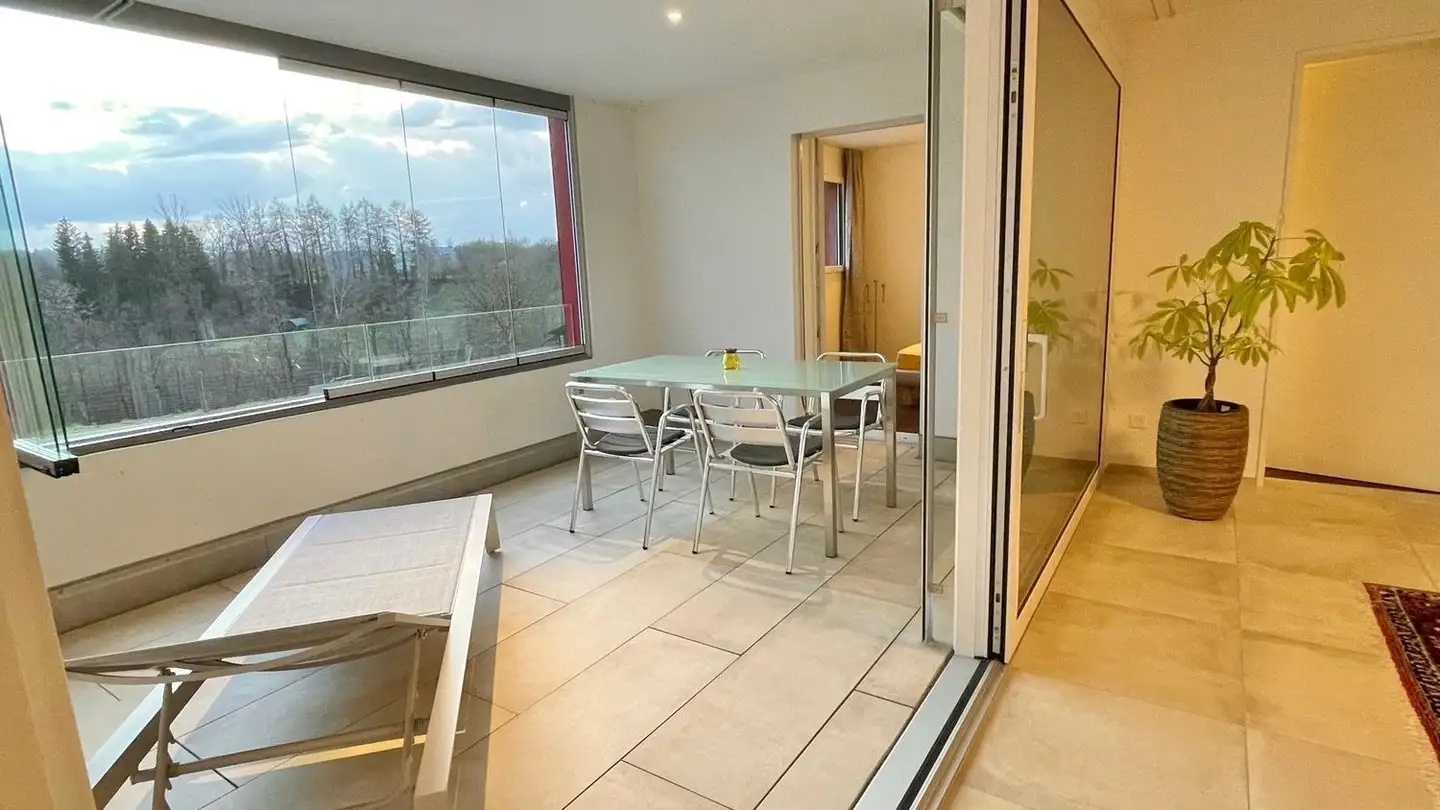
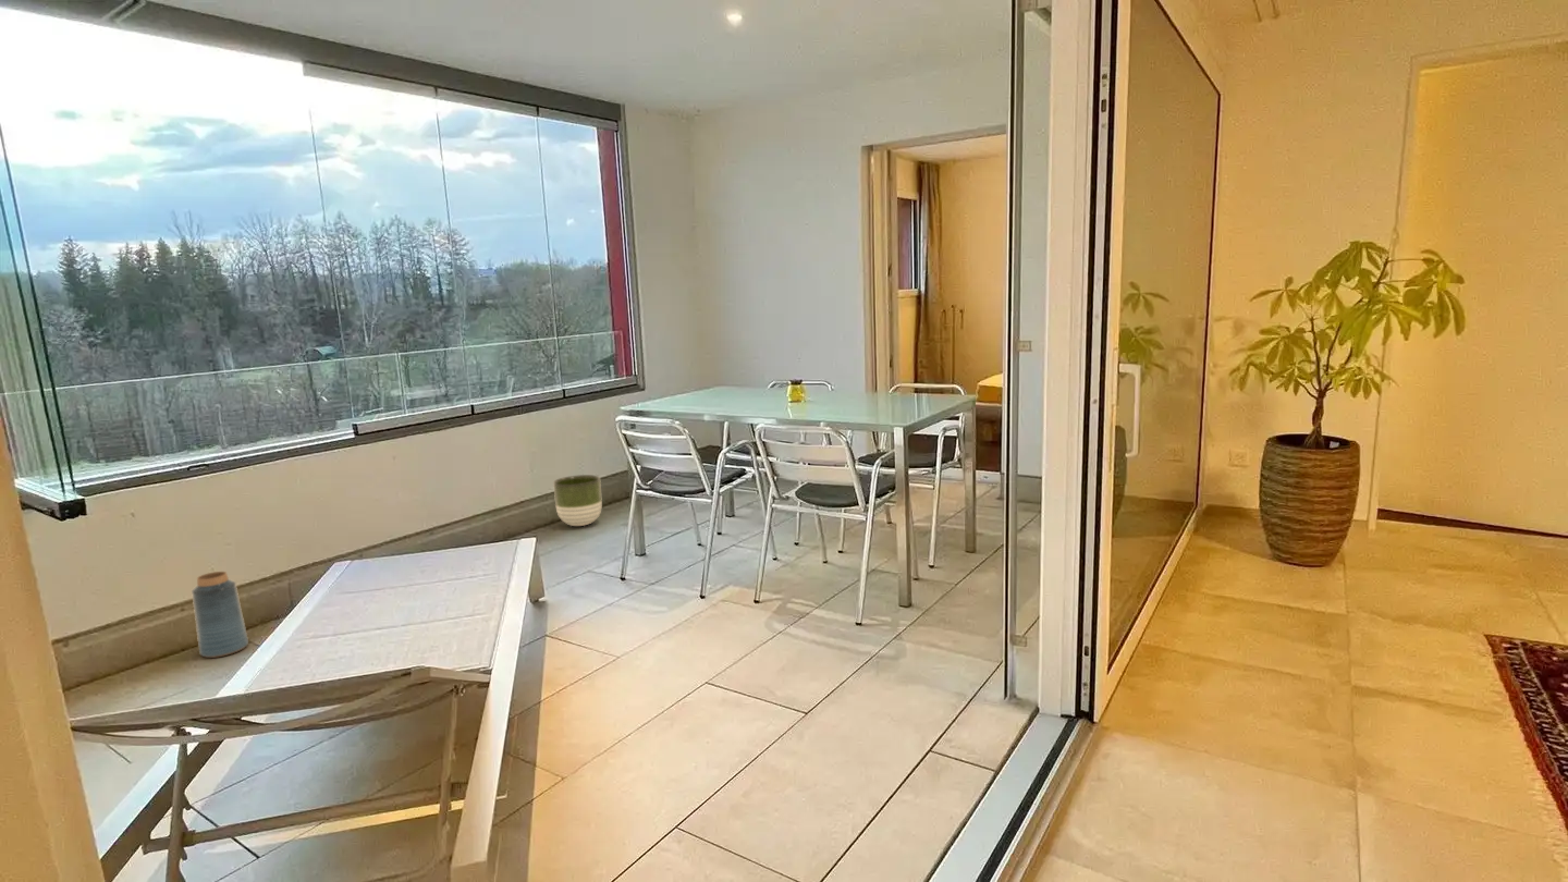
+ planter [552,474,603,527]
+ vase [191,571,249,659]
